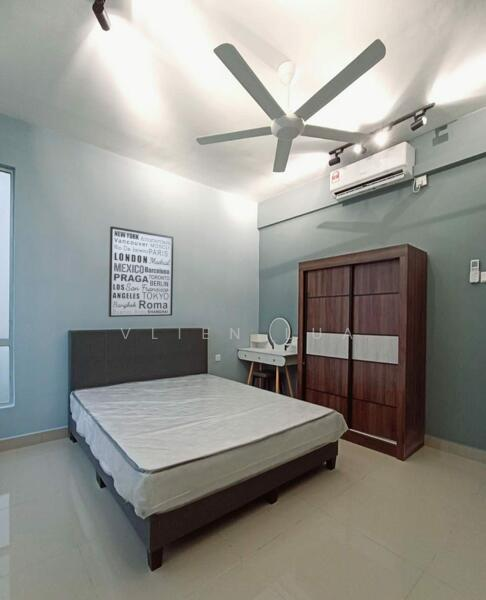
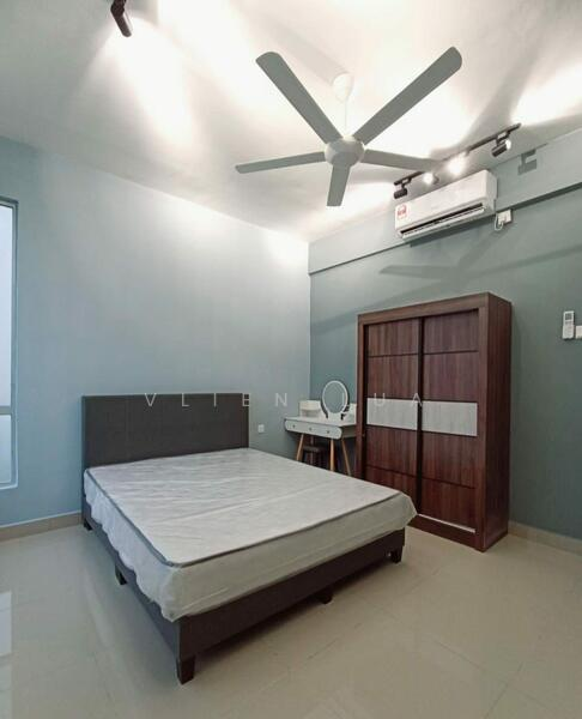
- wall art [107,225,175,318]
